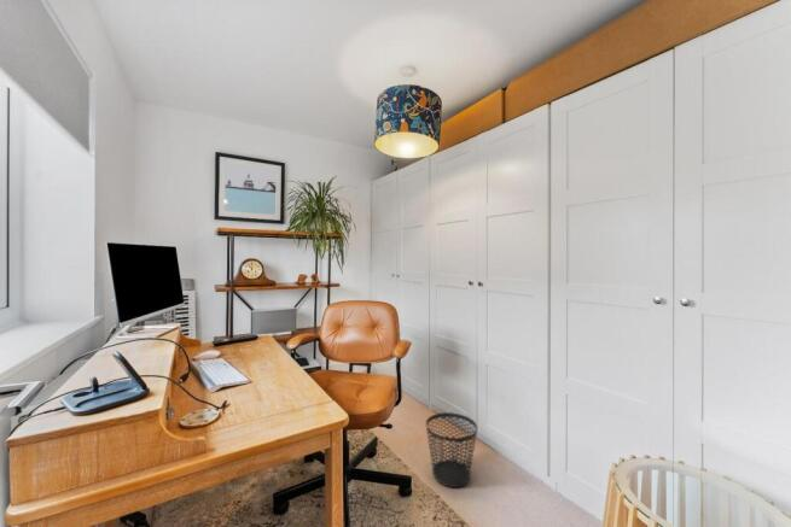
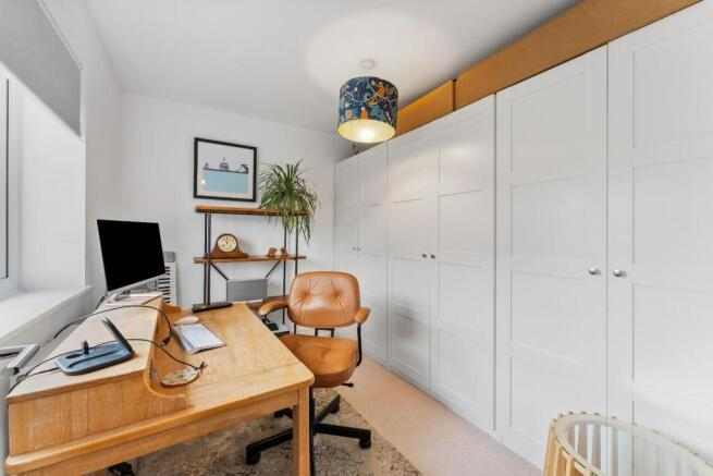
- wastebasket [425,411,478,488]
